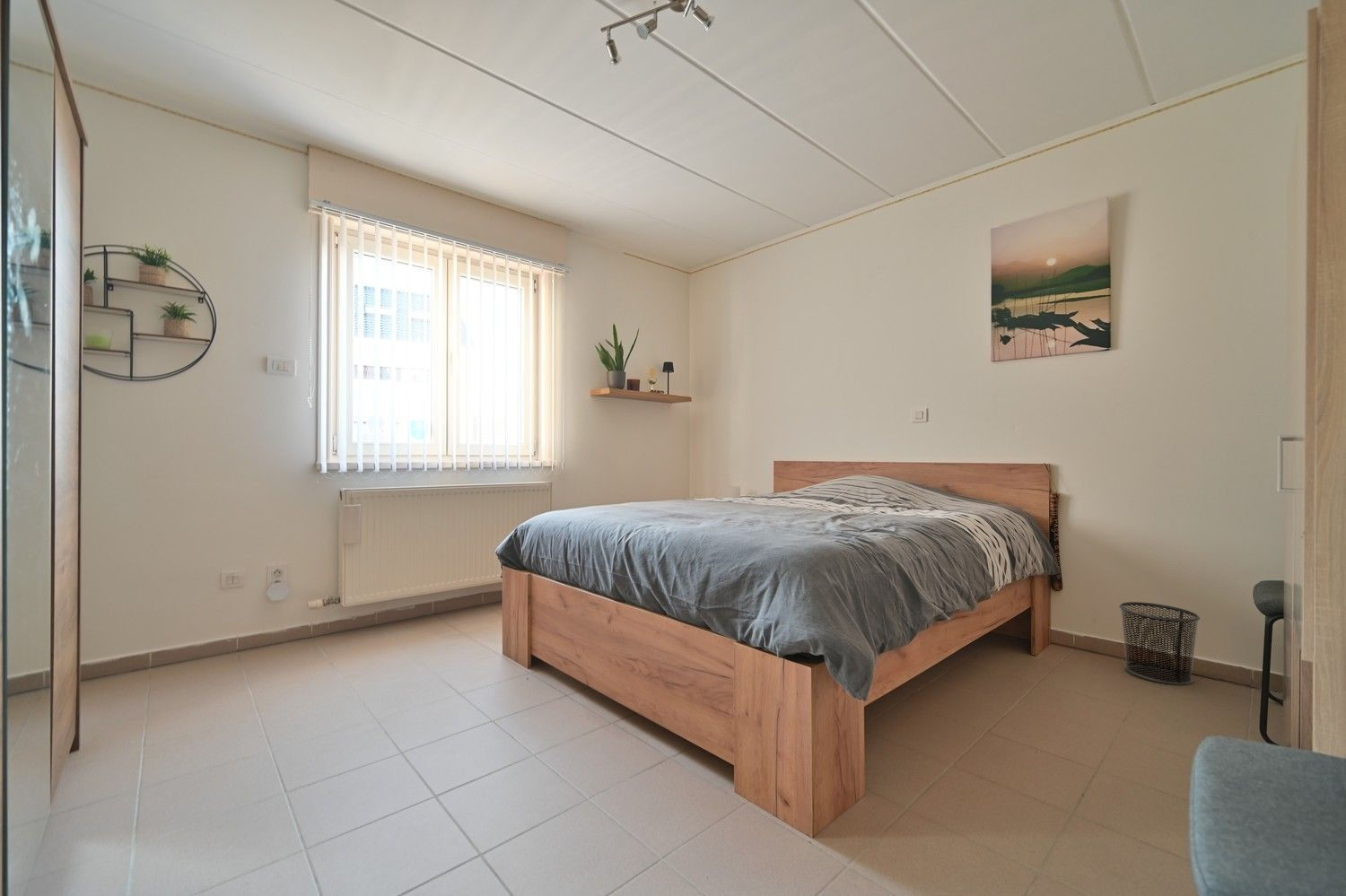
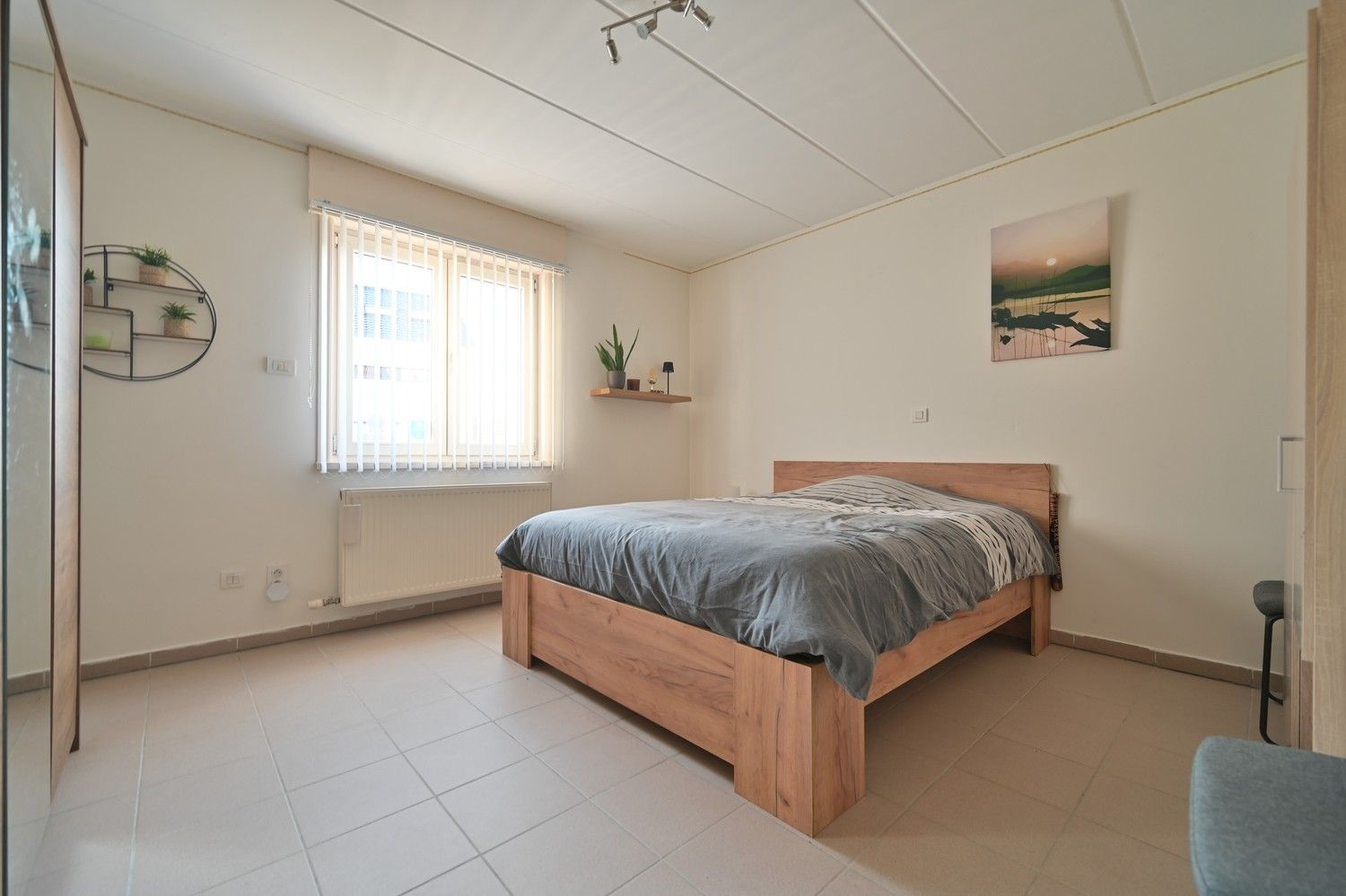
- waste bin [1118,601,1201,686]
